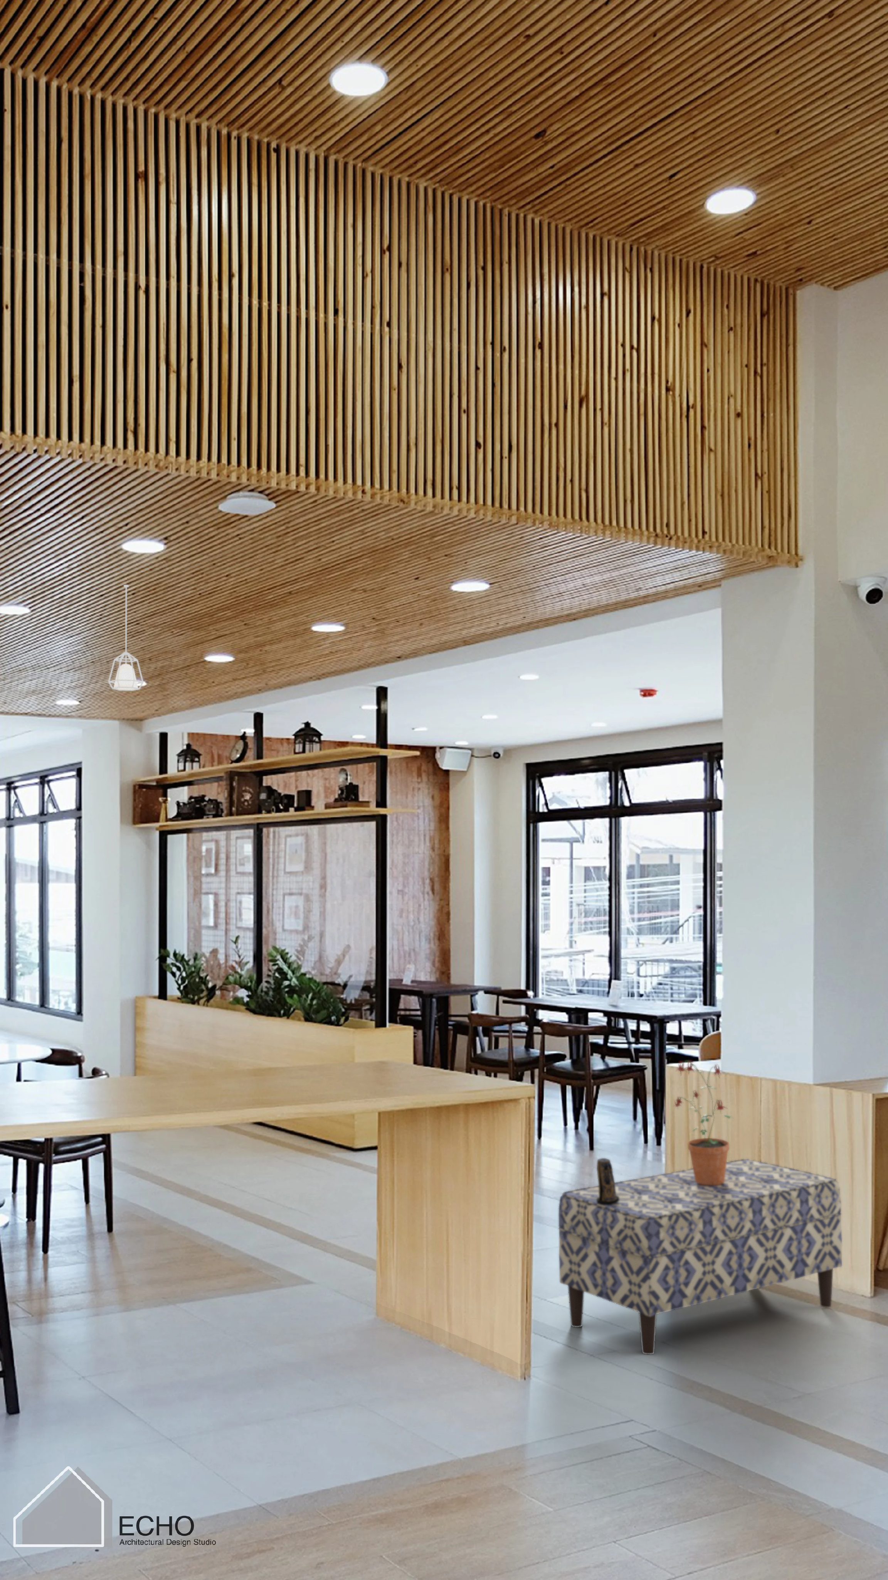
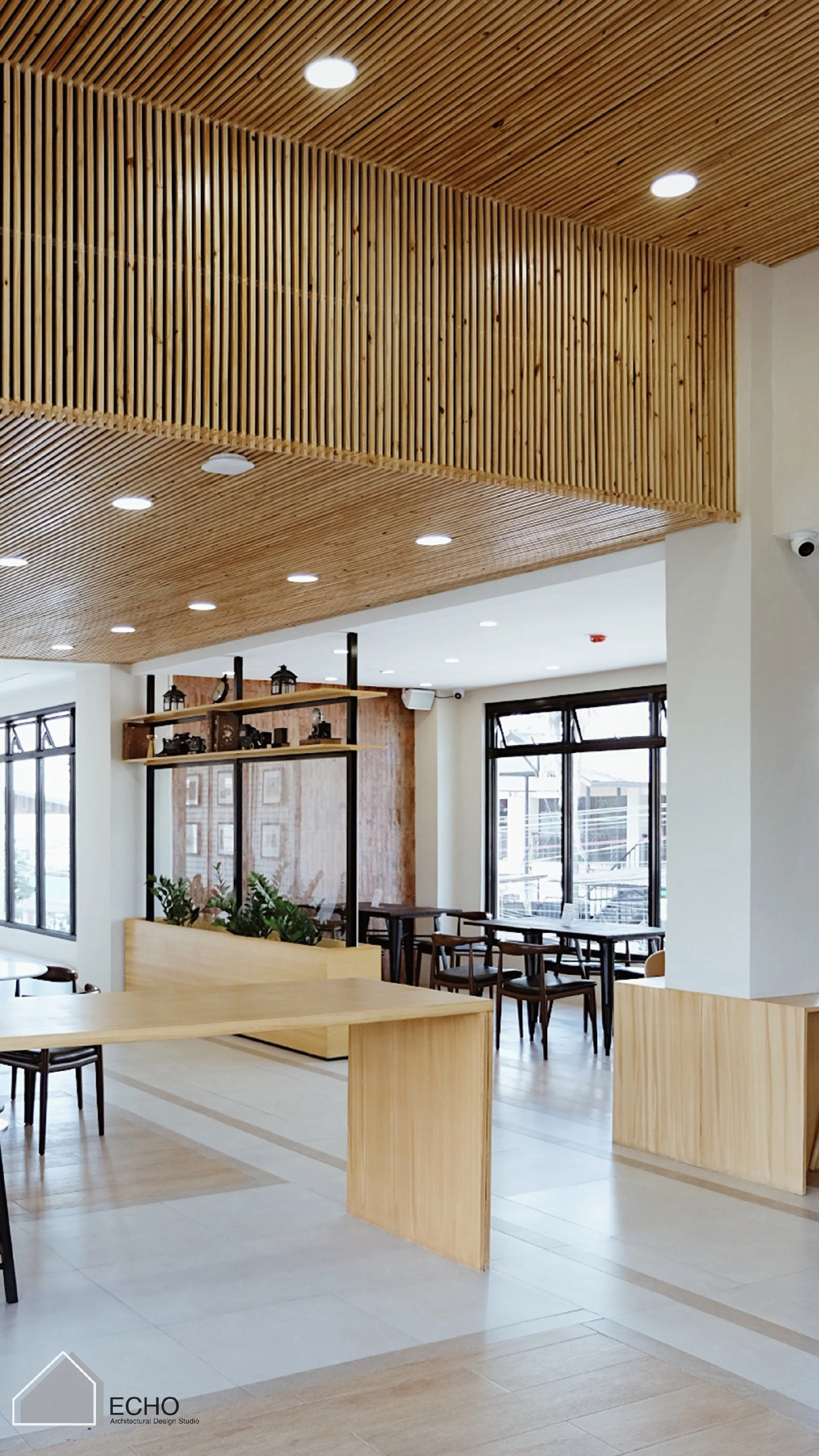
- potted plant [672,1060,735,1185]
- pendant lamp [107,585,144,691]
- bench [558,1158,842,1354]
- candle [596,1158,619,1205]
